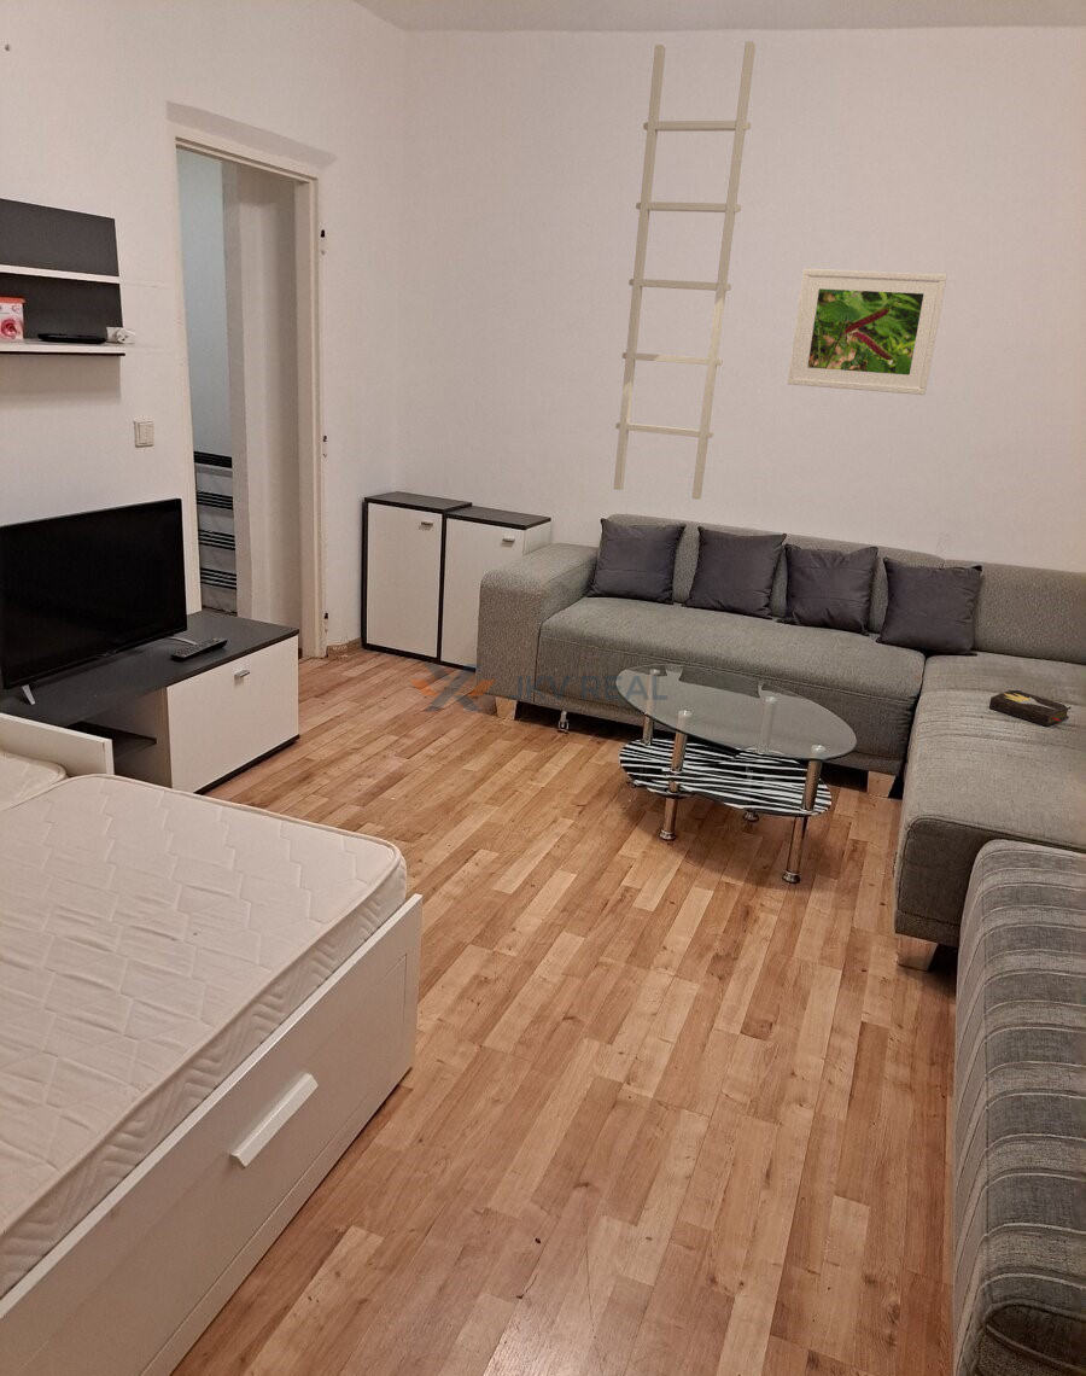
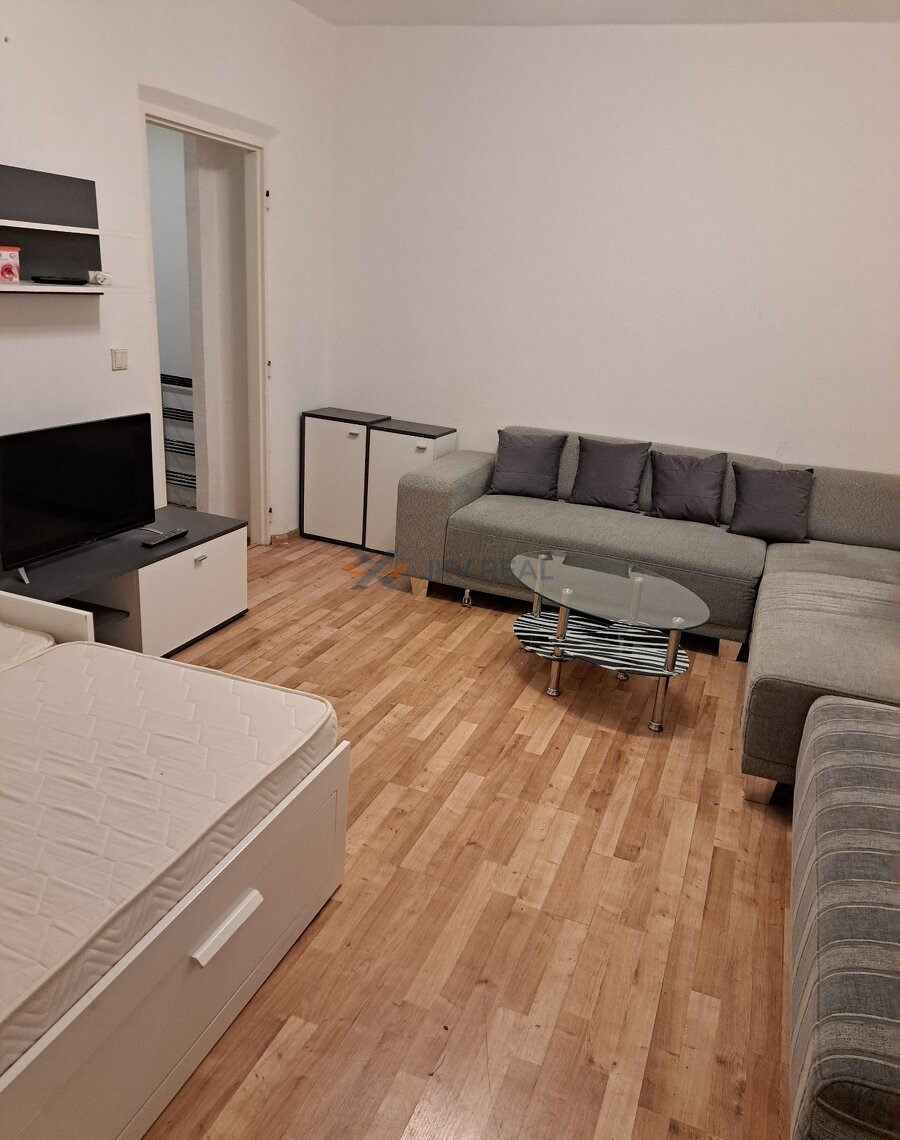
- blanket ladder [613,41,757,501]
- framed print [787,268,948,396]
- hardback book [988,688,1073,728]
